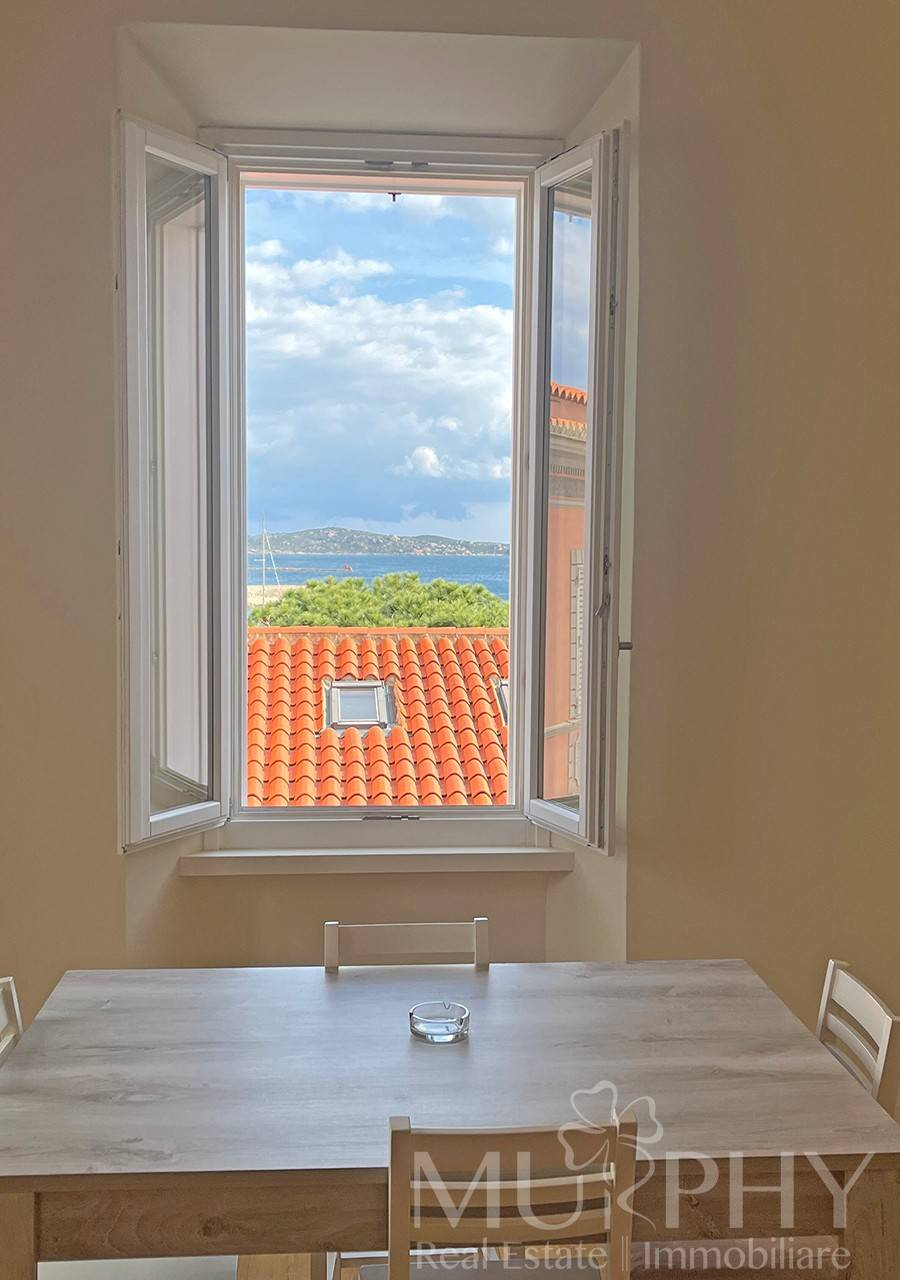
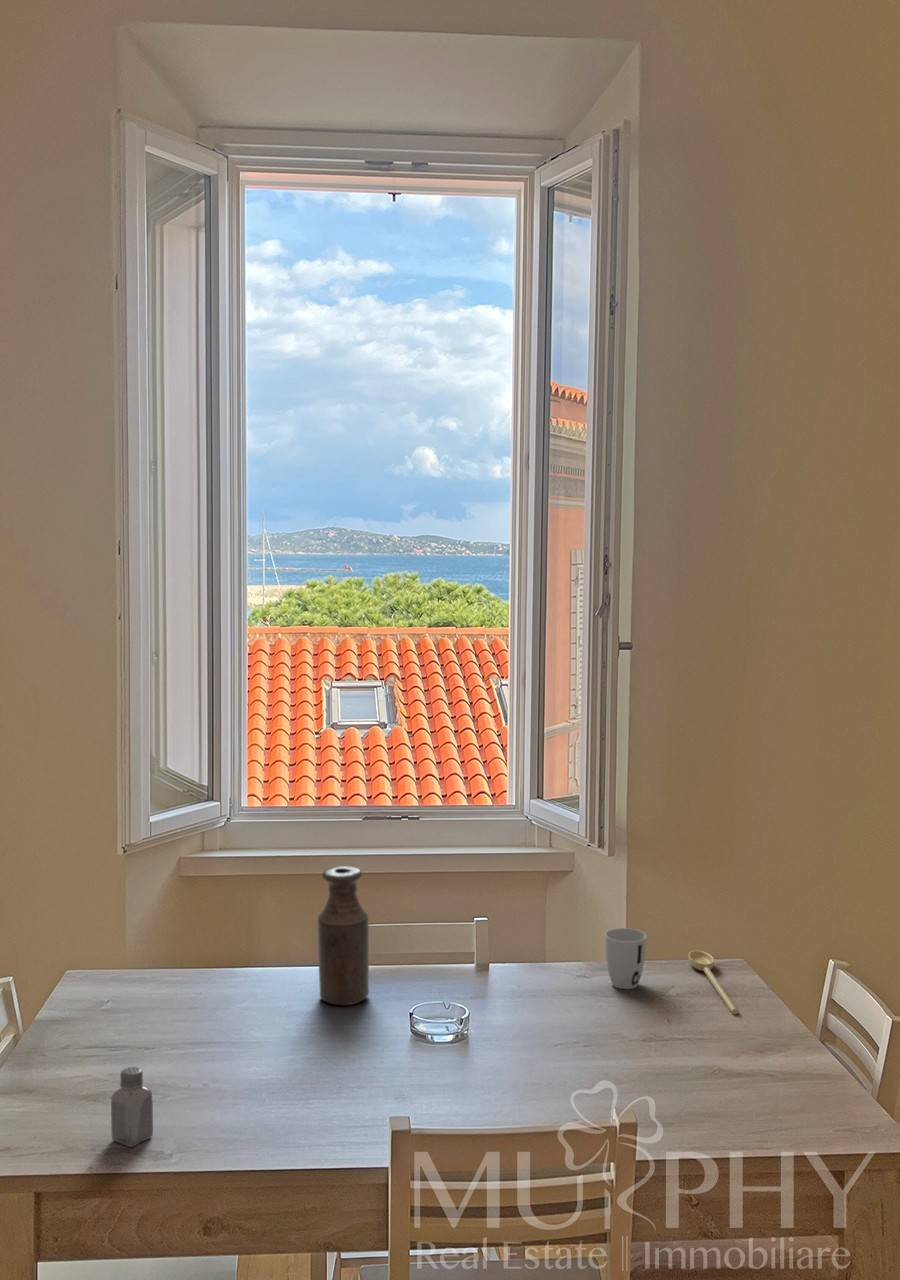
+ spoon [688,949,739,1016]
+ cup [604,927,648,990]
+ bottle [317,865,370,1006]
+ saltshaker [110,1066,154,1148]
